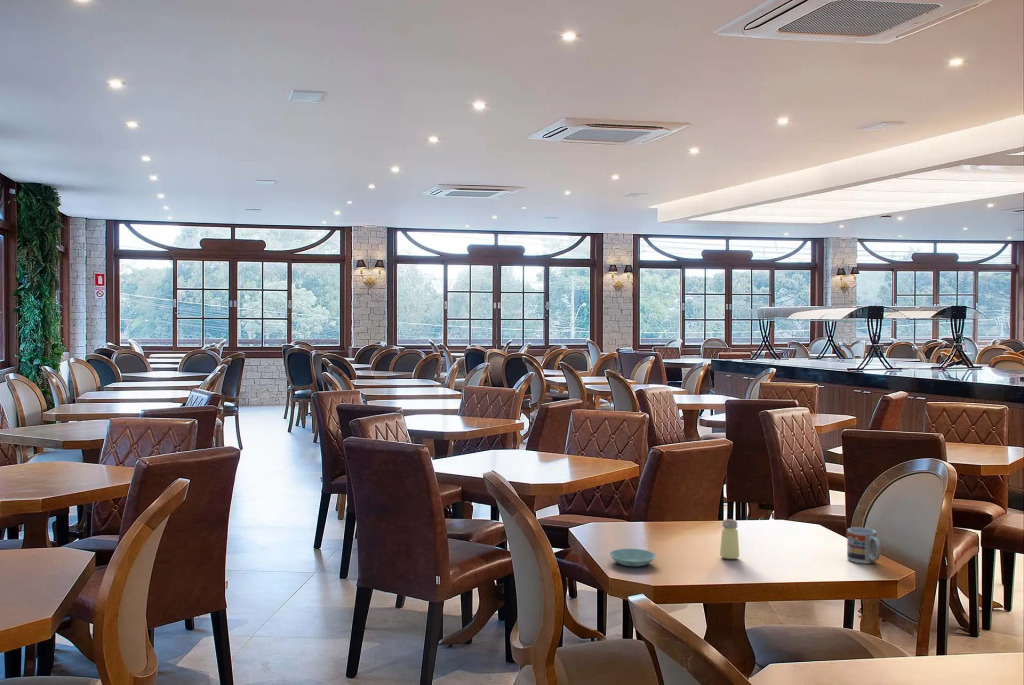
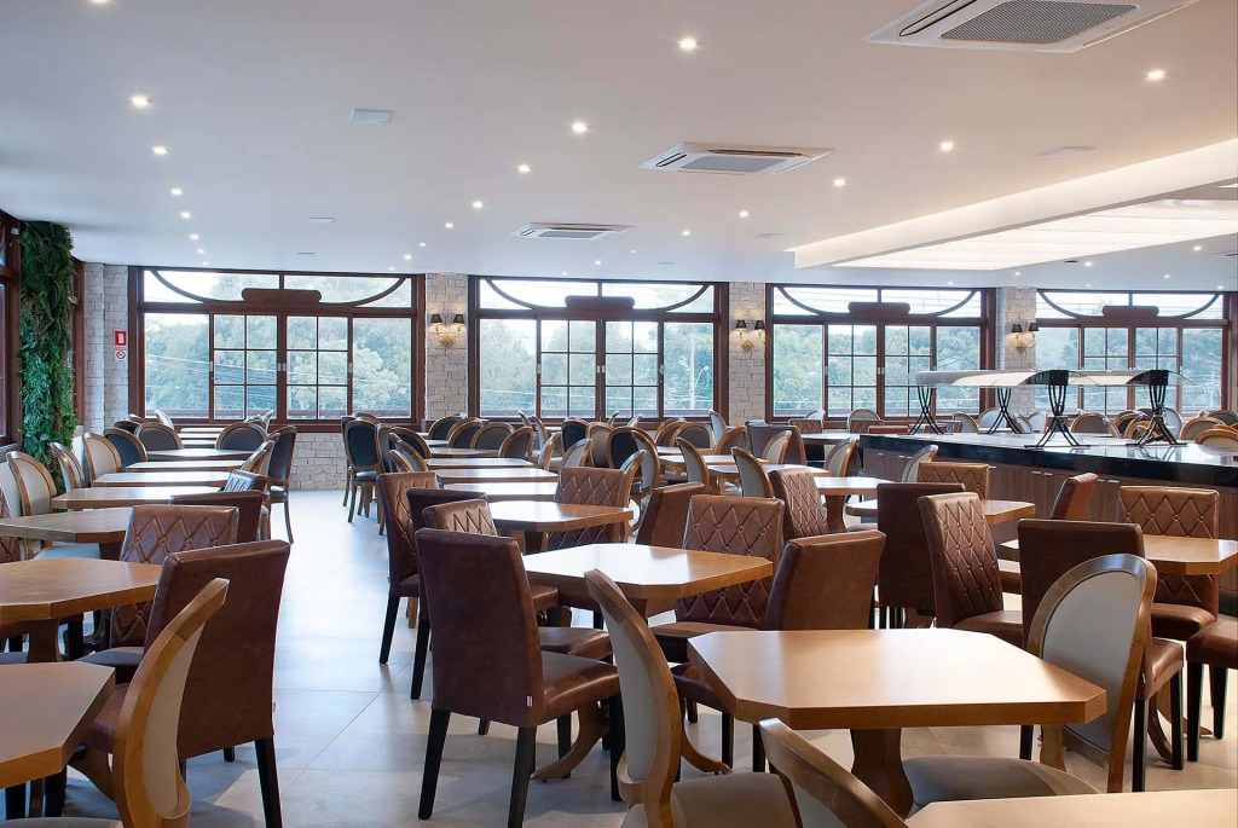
- cup [846,526,882,565]
- saucer [608,548,657,568]
- saltshaker [719,518,740,560]
